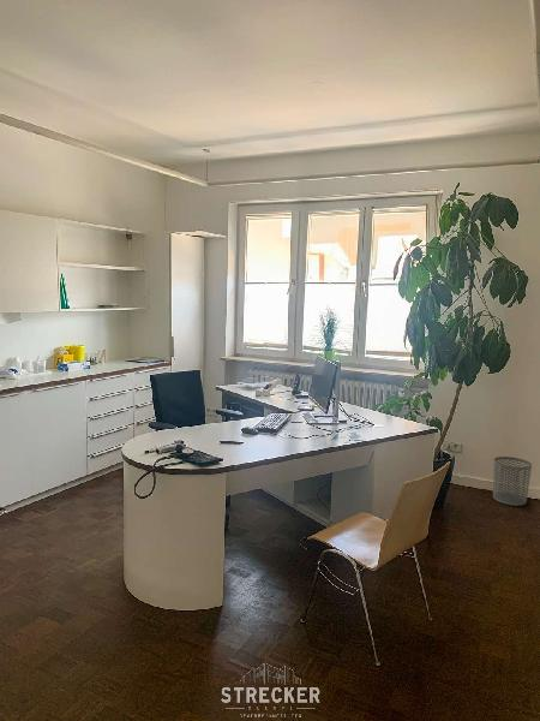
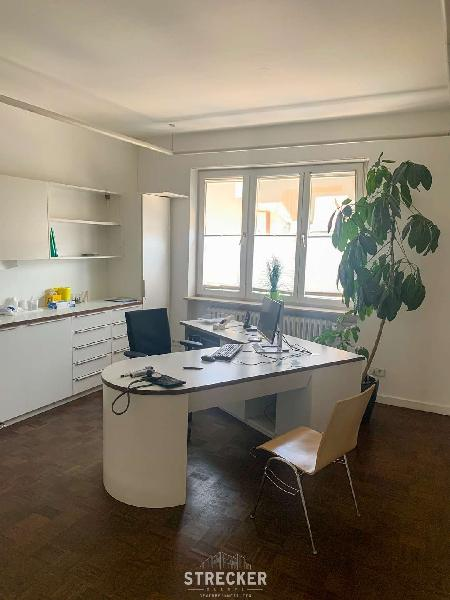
- waste bin [492,455,533,507]
